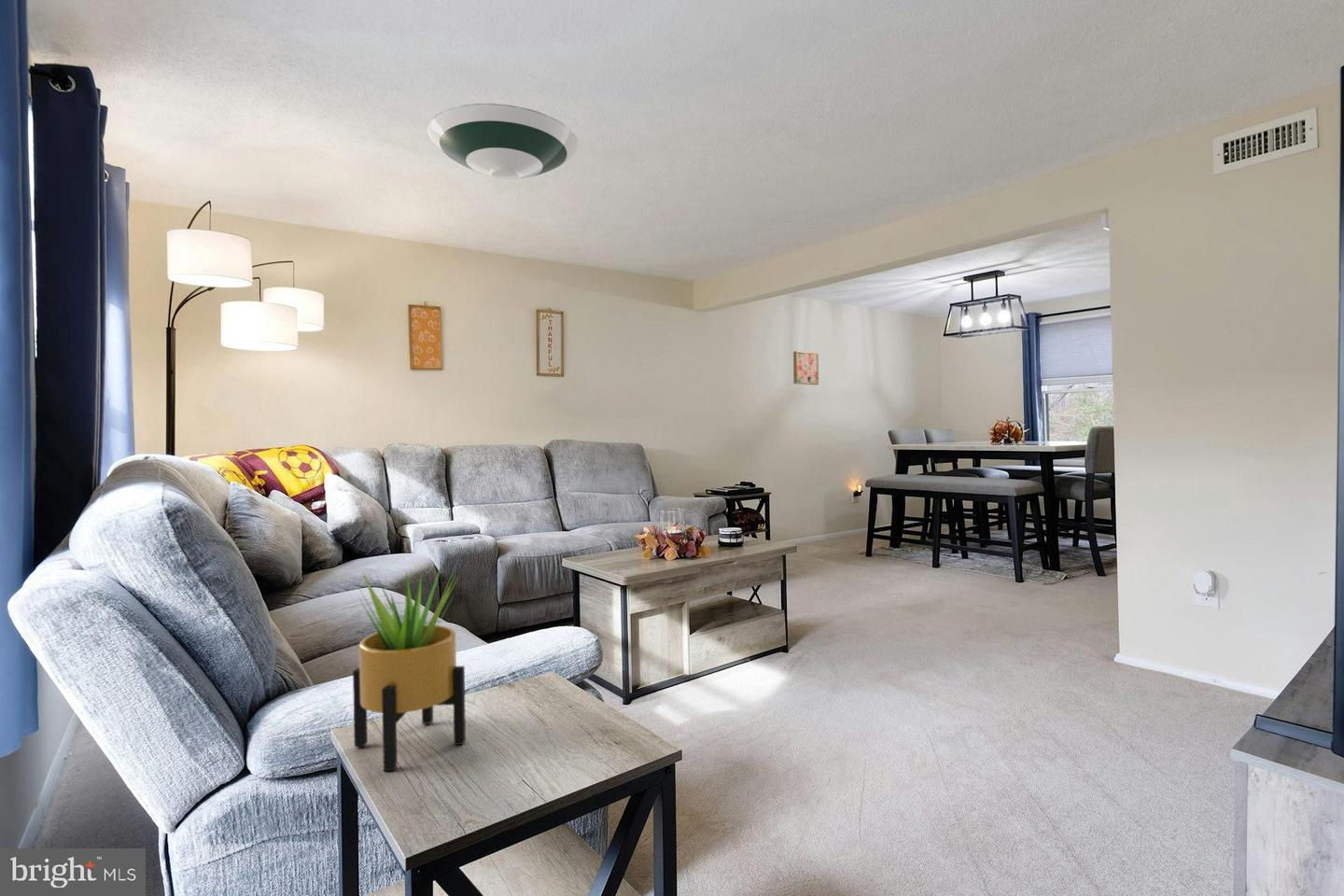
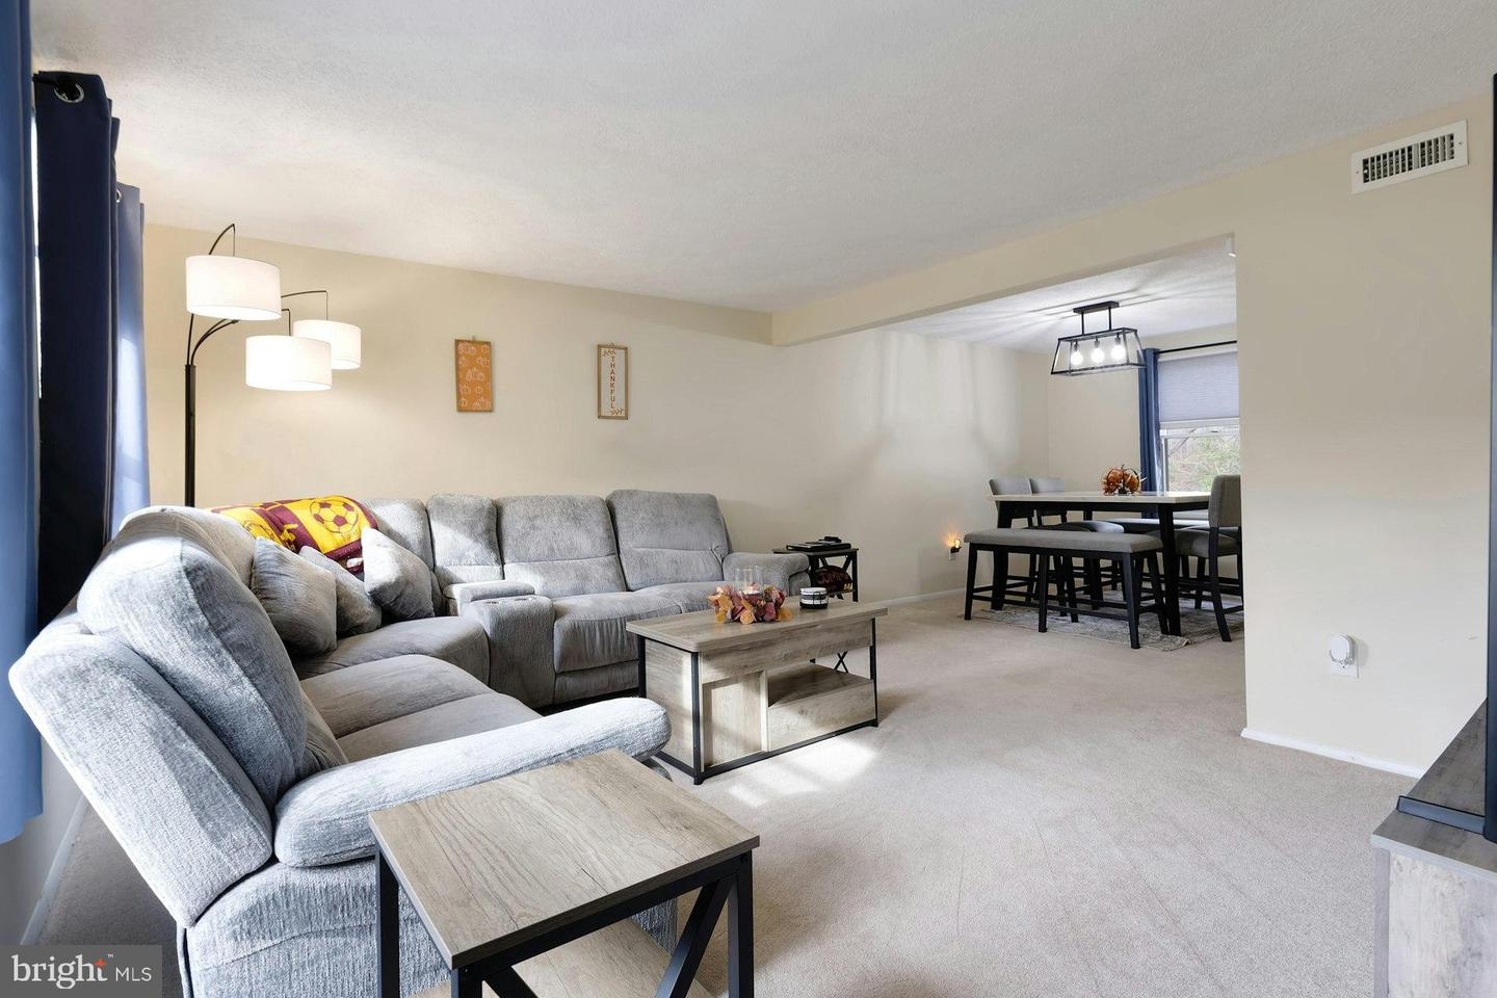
- potted plant [350,557,467,772]
- wall art [792,350,819,385]
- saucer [427,103,579,182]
